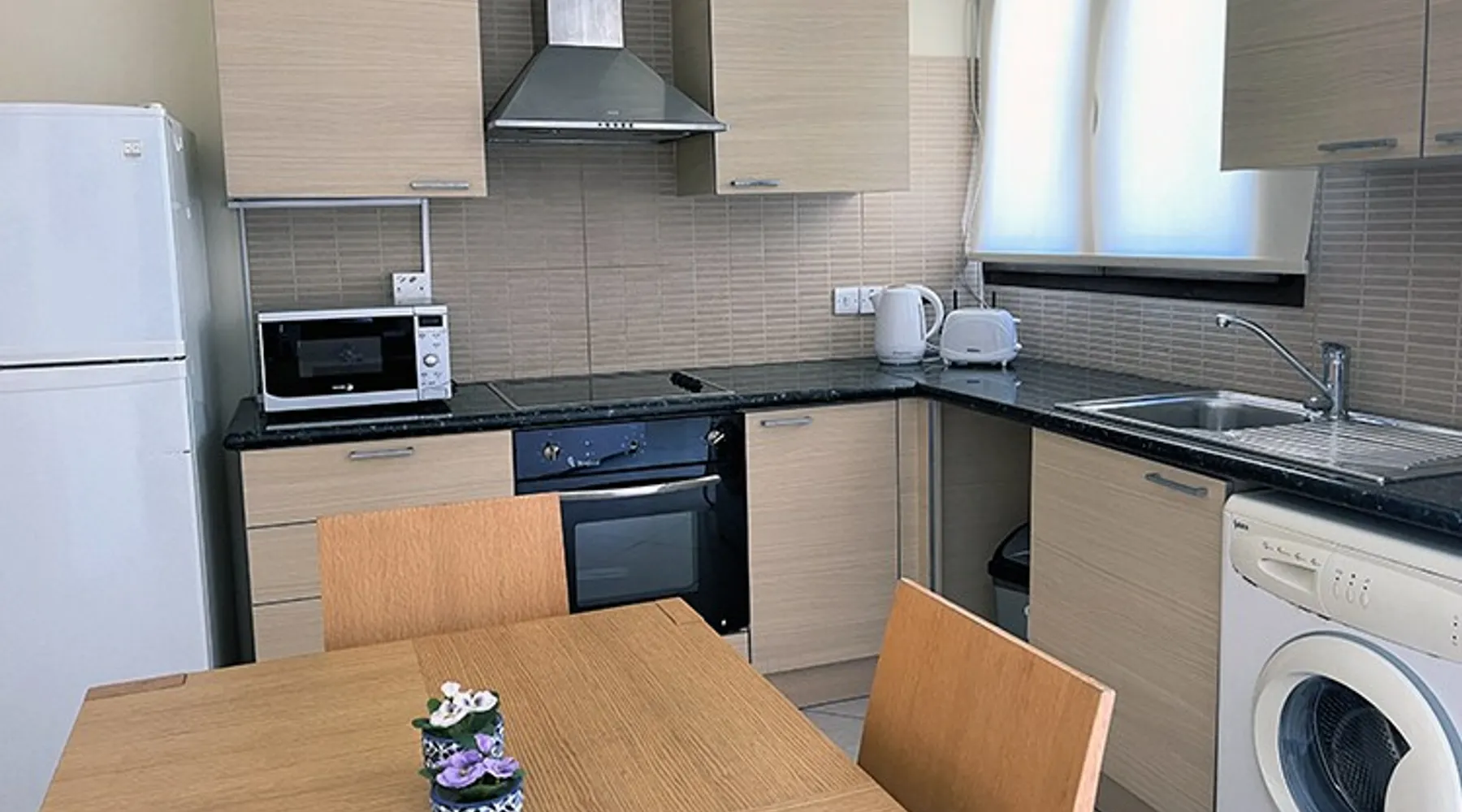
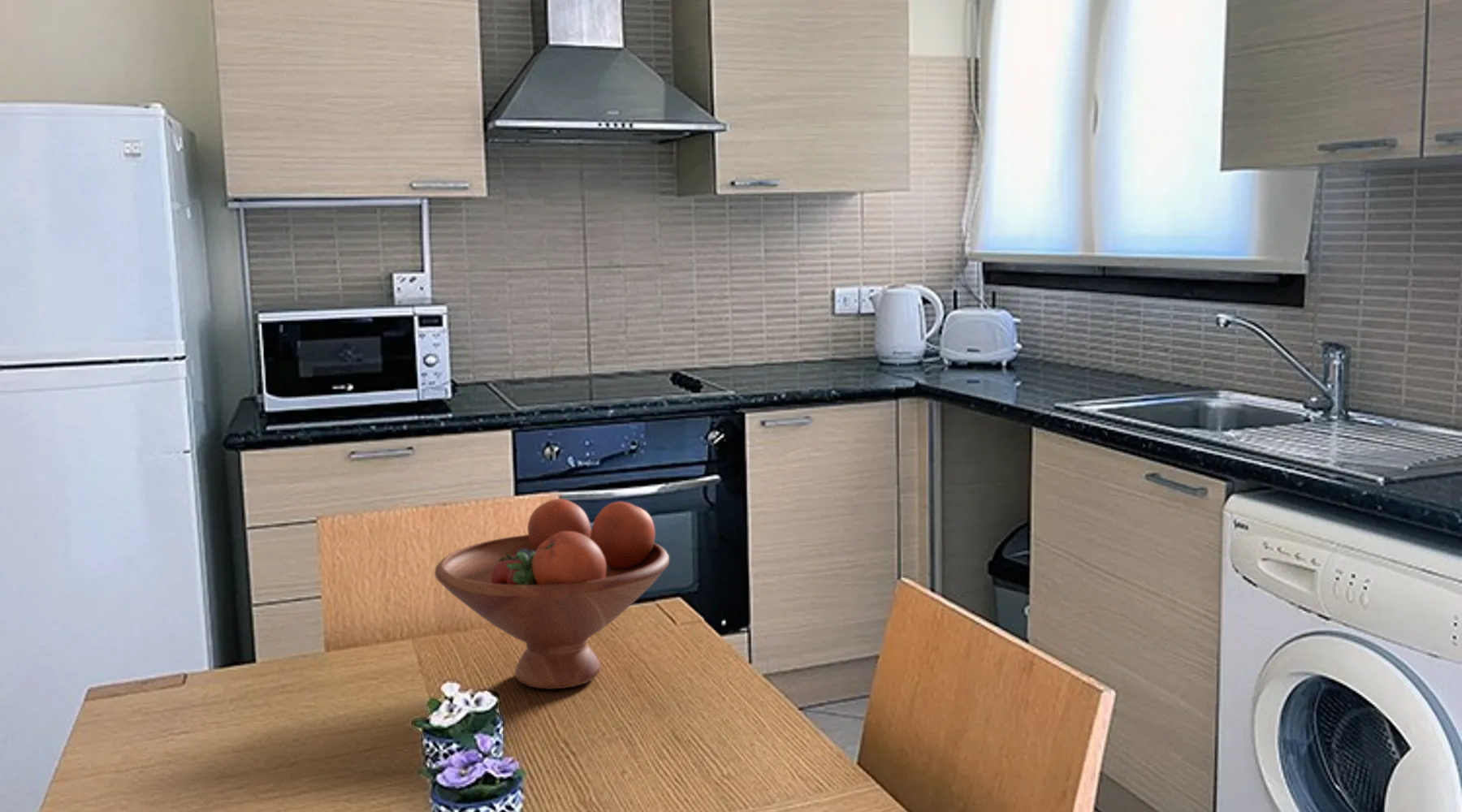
+ fruit bowl [434,498,670,690]
